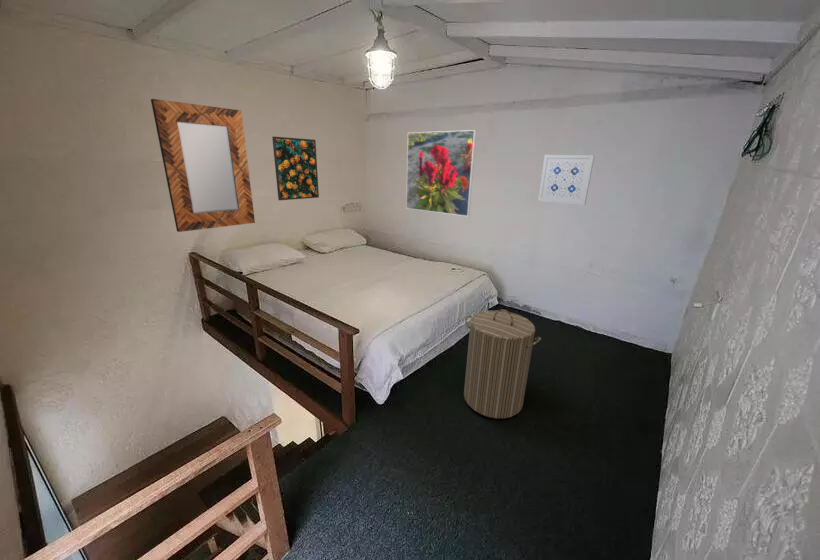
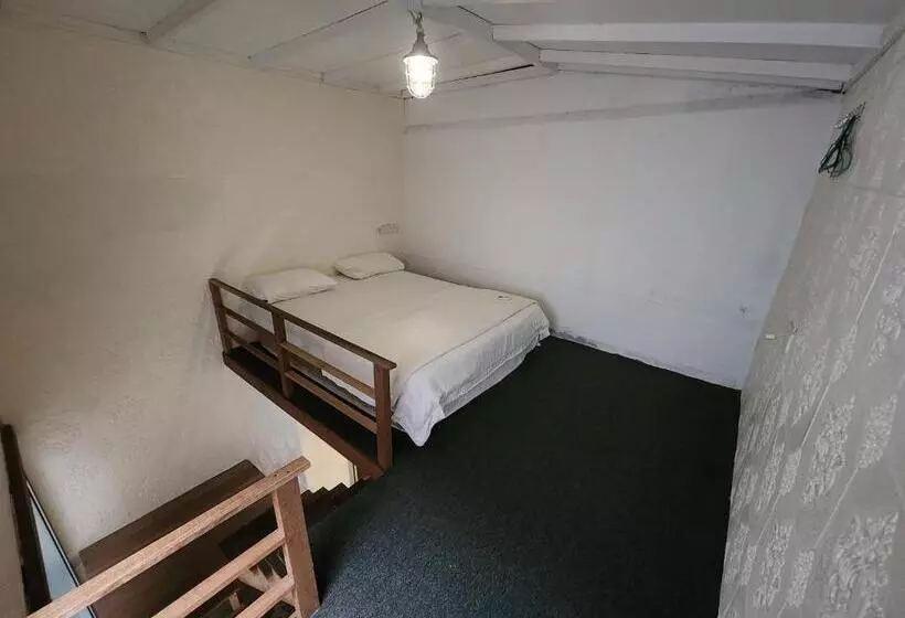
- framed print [405,129,477,217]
- laundry hamper [463,308,542,419]
- home mirror [150,98,256,233]
- wall art [537,154,596,206]
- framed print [271,135,320,201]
